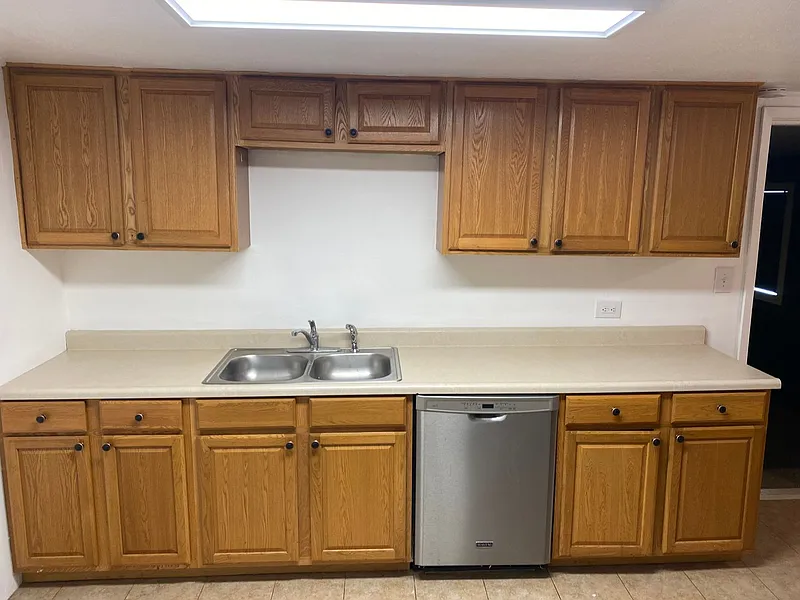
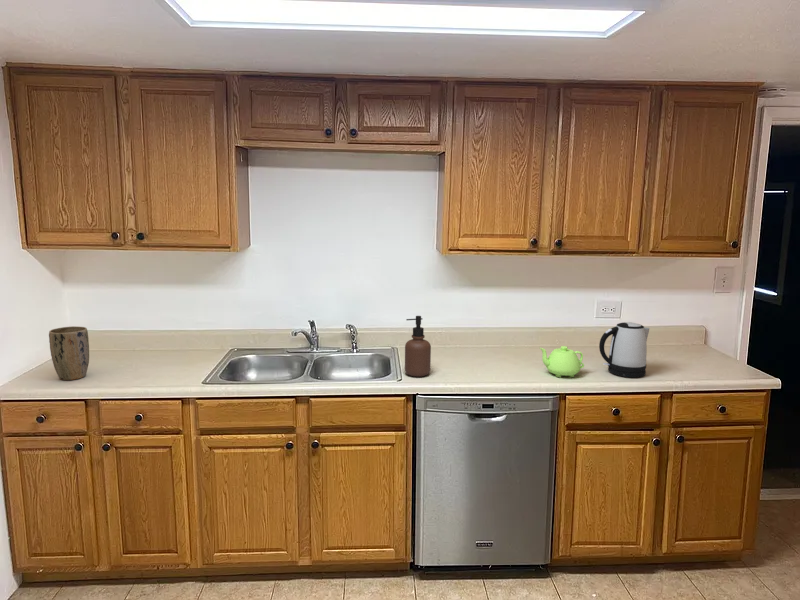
+ kettle [598,321,651,378]
+ soap dispenser [404,315,432,378]
+ teapot [539,345,585,378]
+ plant pot [48,325,90,381]
